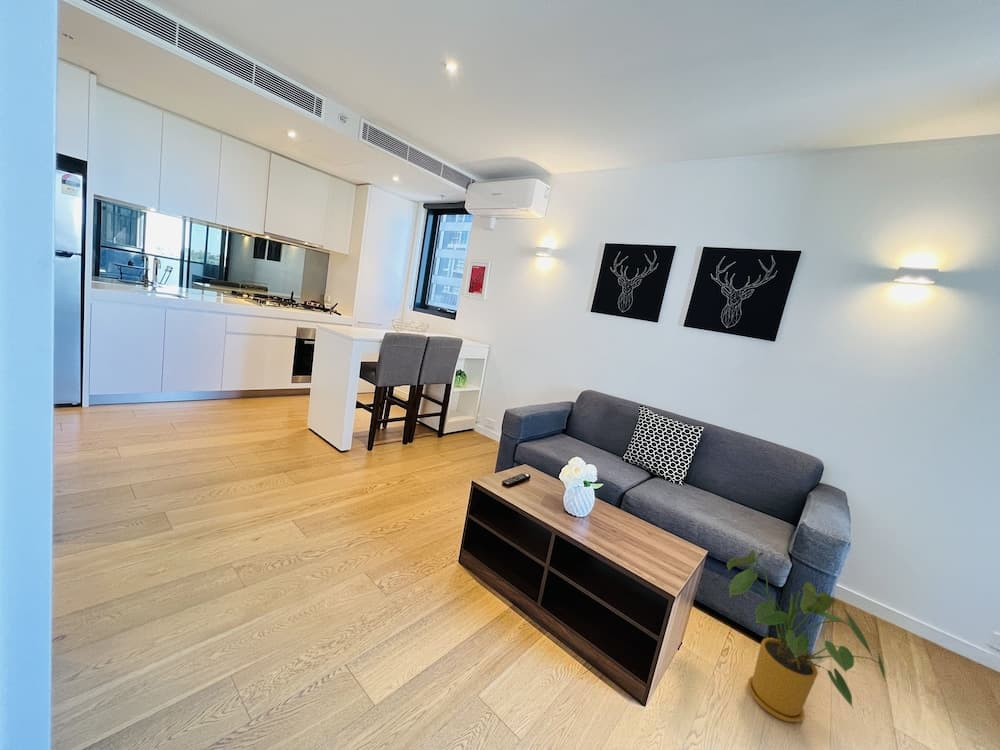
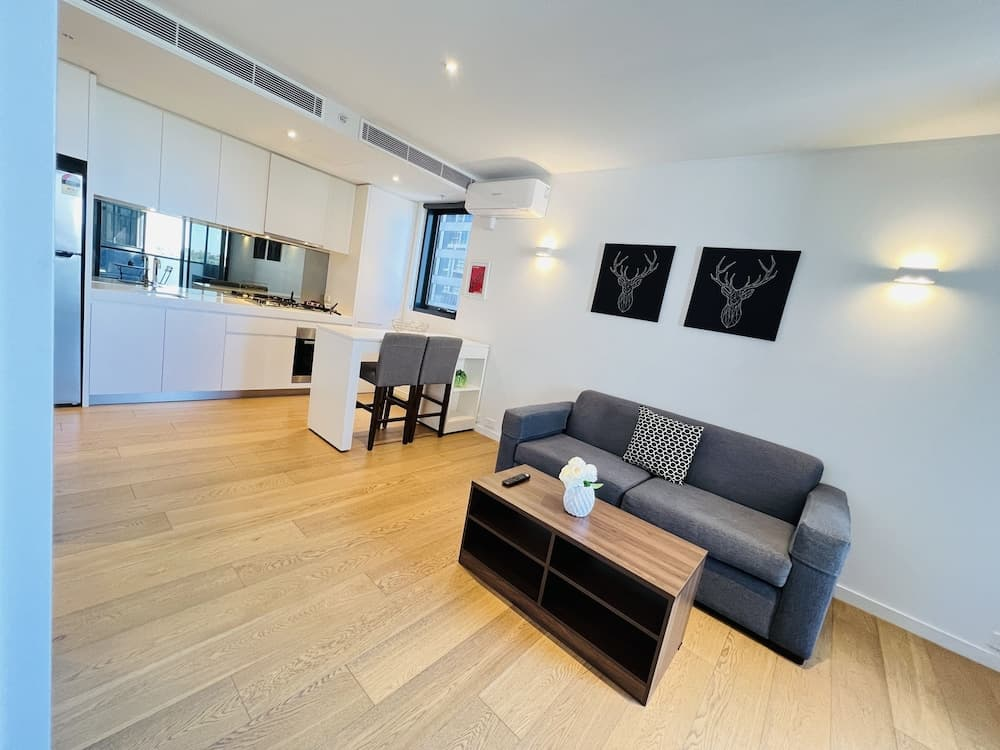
- house plant [726,549,886,723]
